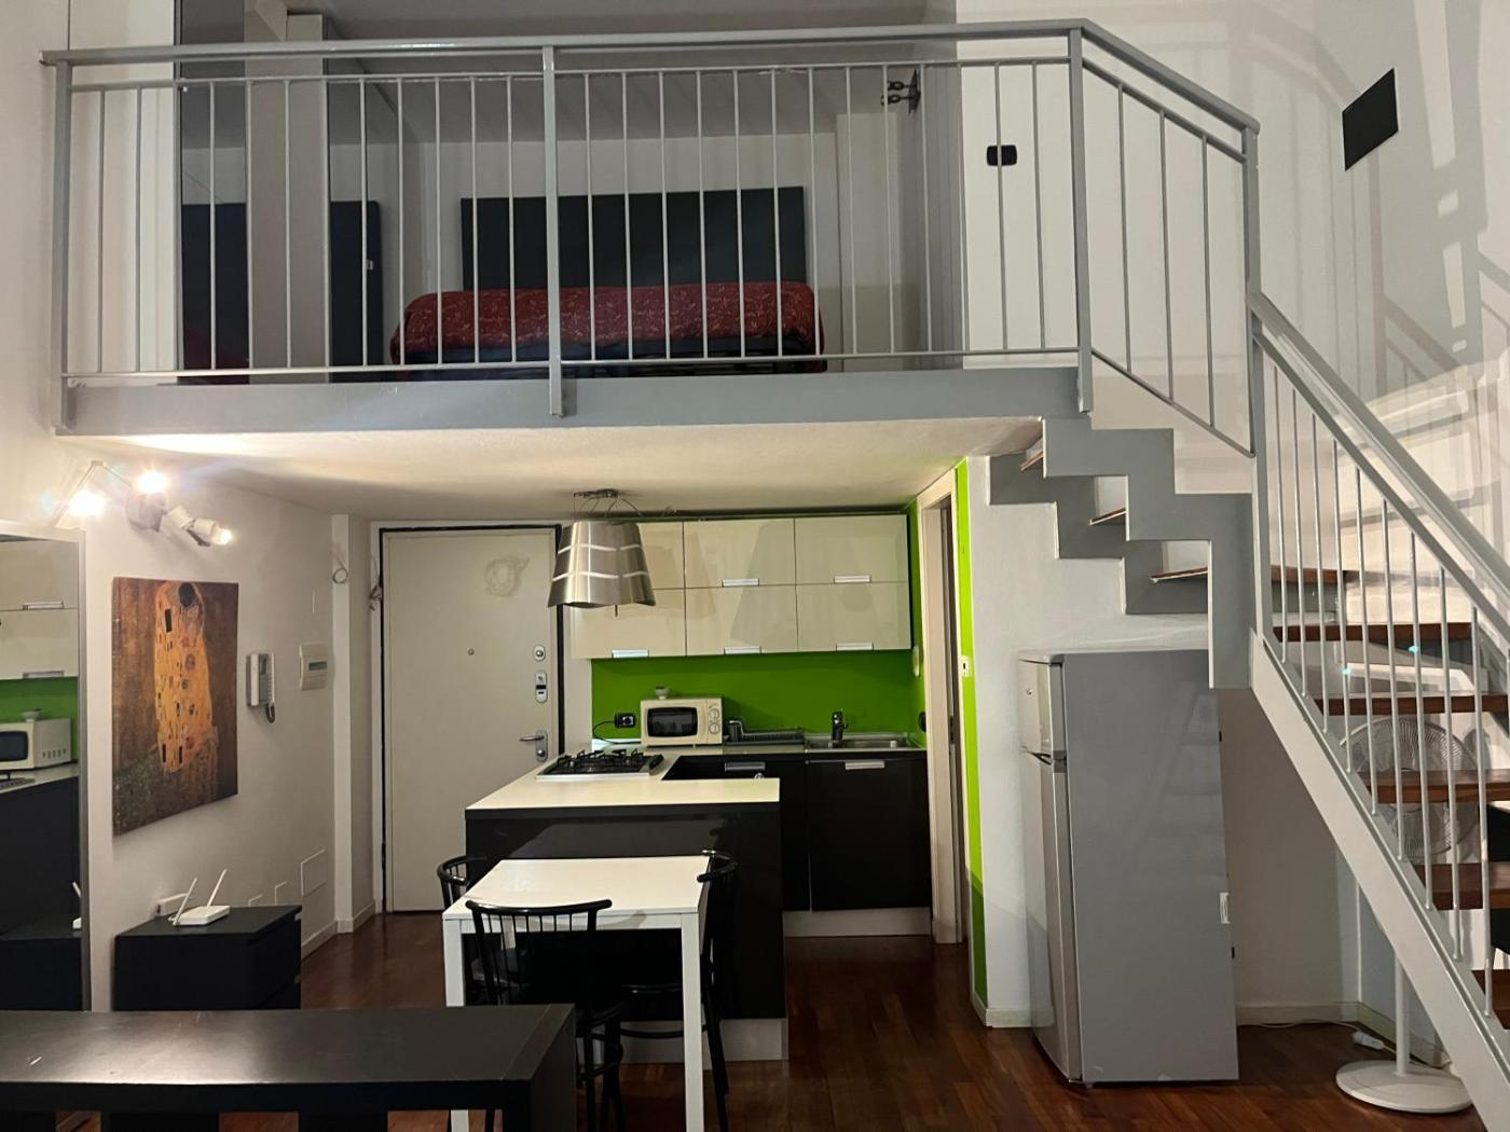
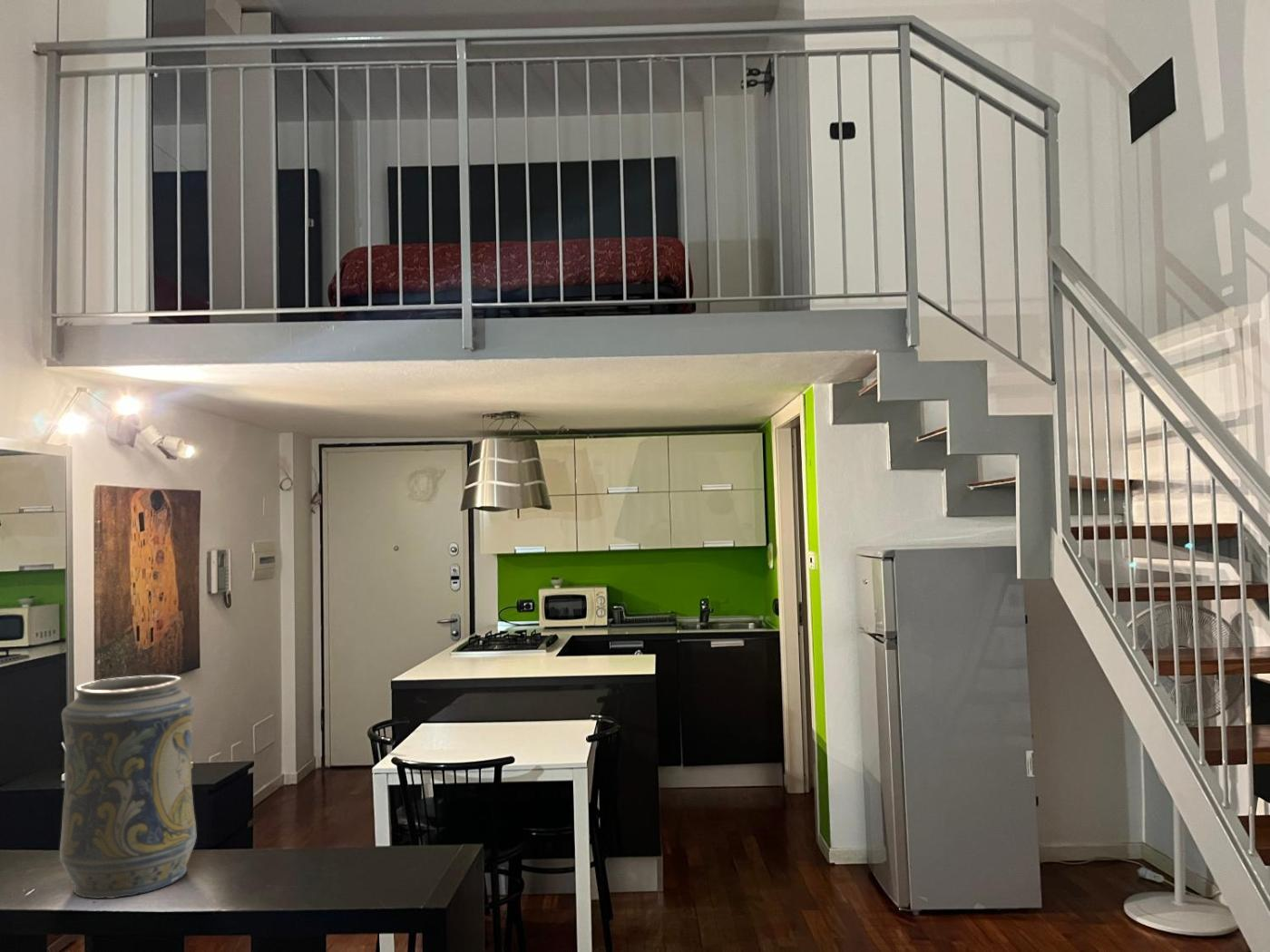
+ decorative vase [59,675,197,899]
